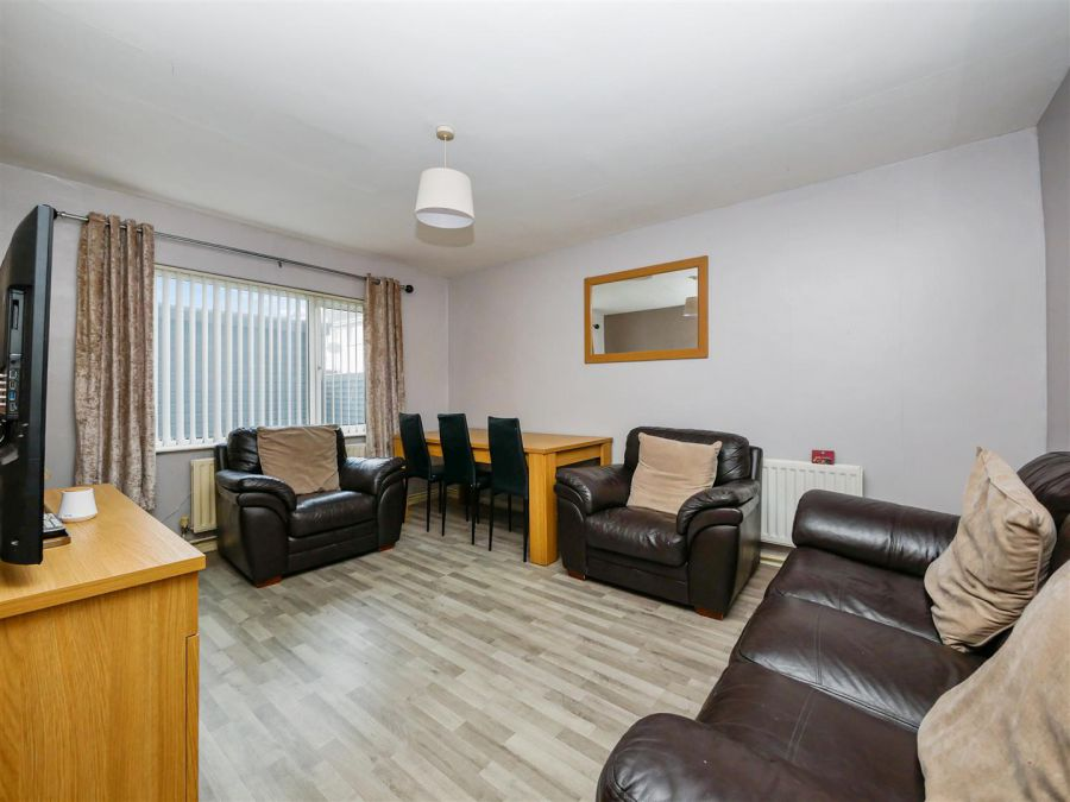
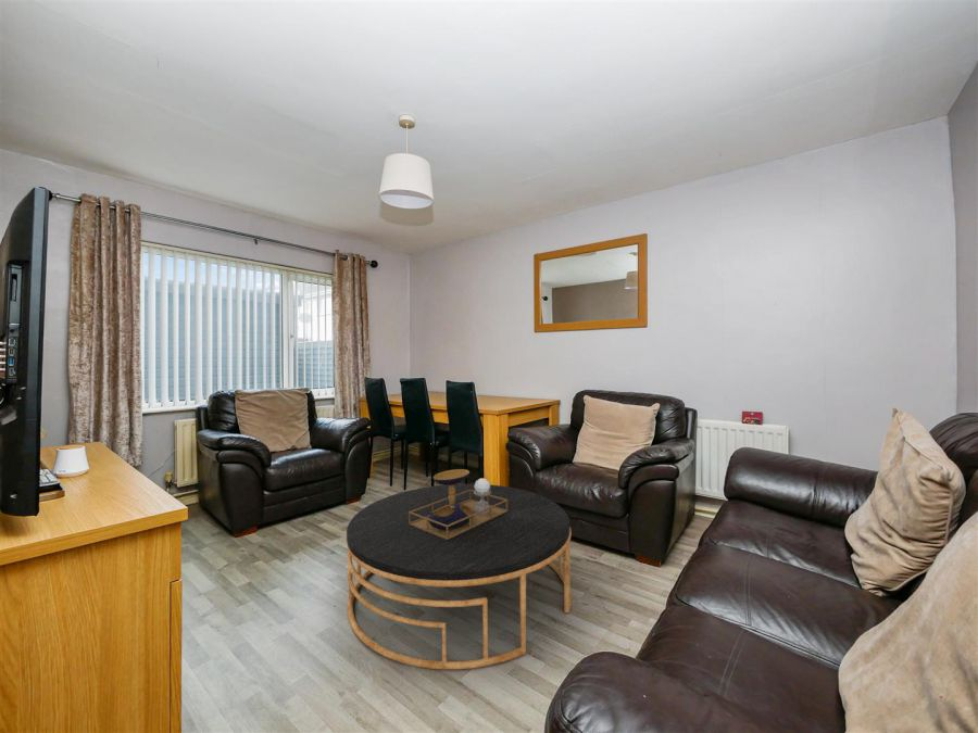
+ coffee table [346,468,573,670]
